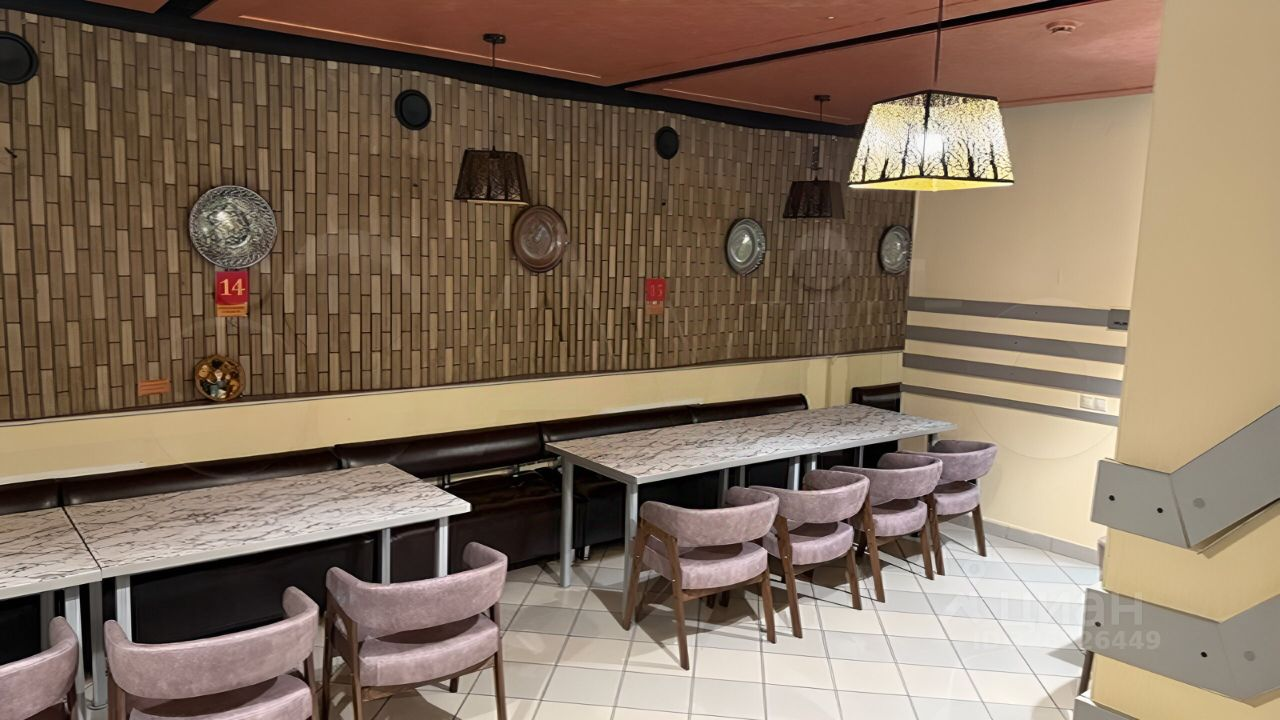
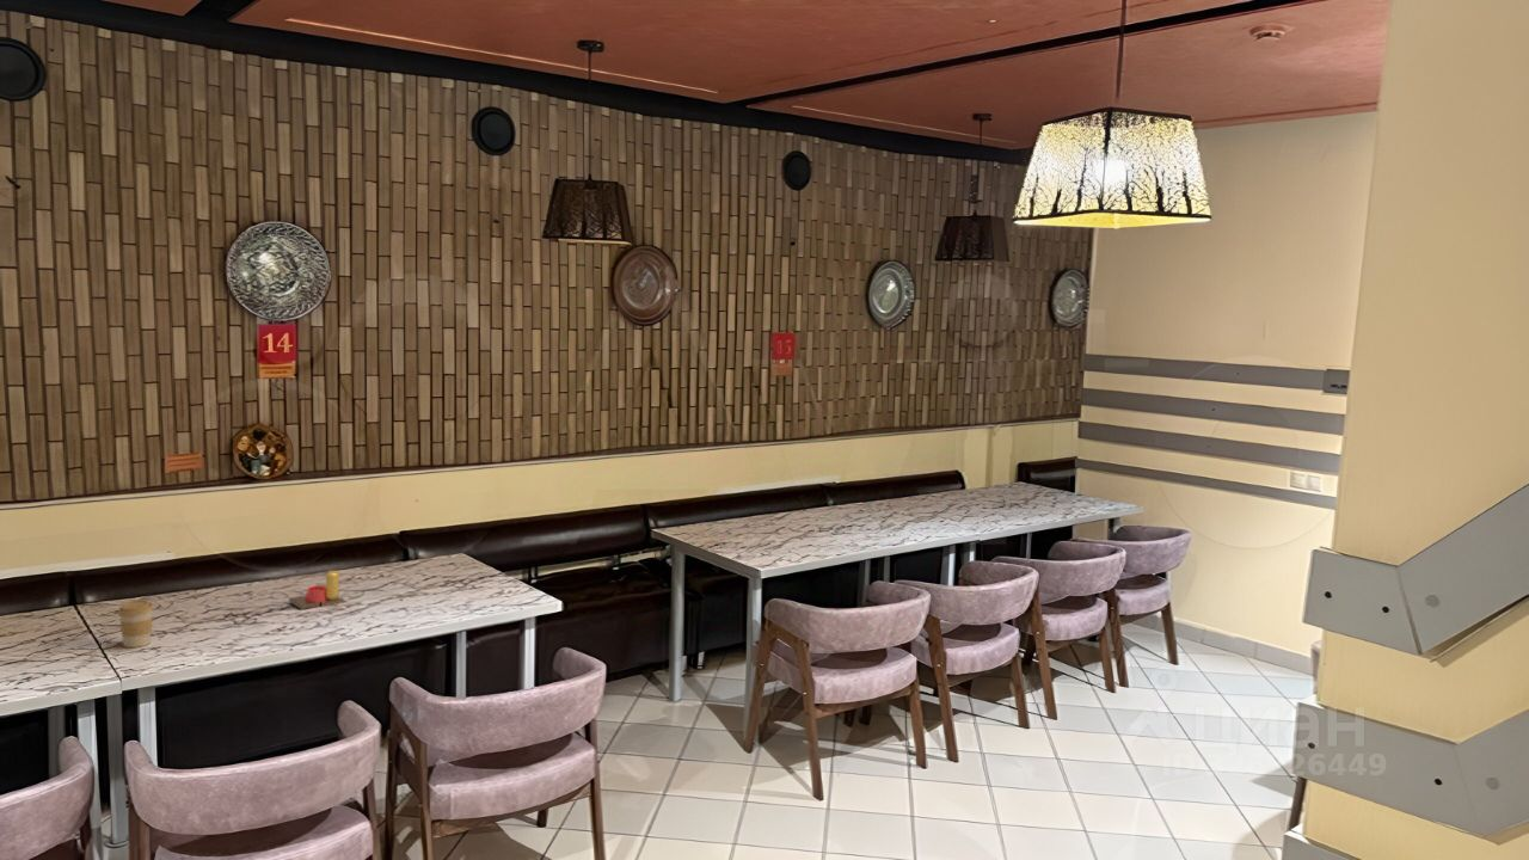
+ coffee cup [117,598,154,649]
+ candle [288,570,345,610]
